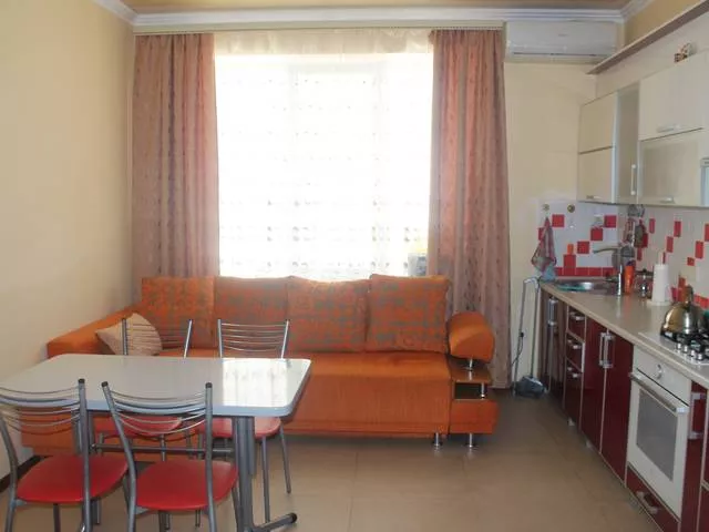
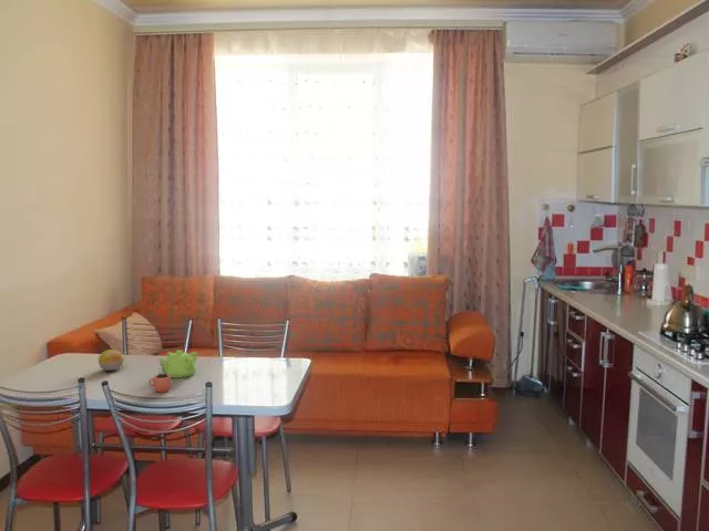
+ teapot [158,350,198,379]
+ fruit [97,348,125,372]
+ cocoa [148,360,172,394]
